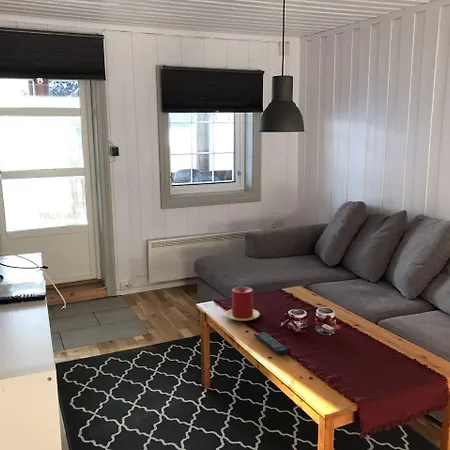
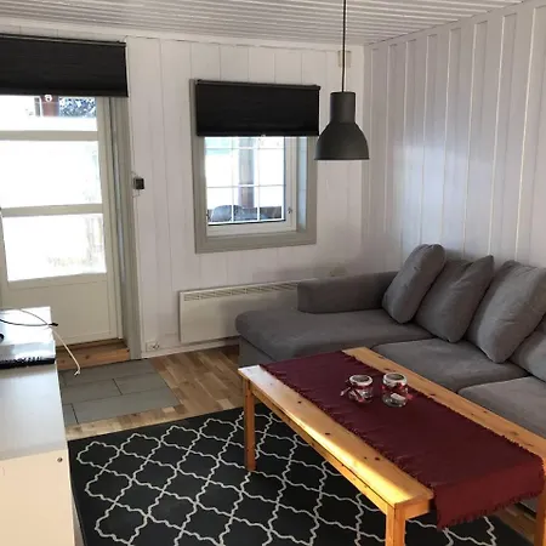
- remote control [253,331,290,356]
- candle [224,286,261,322]
